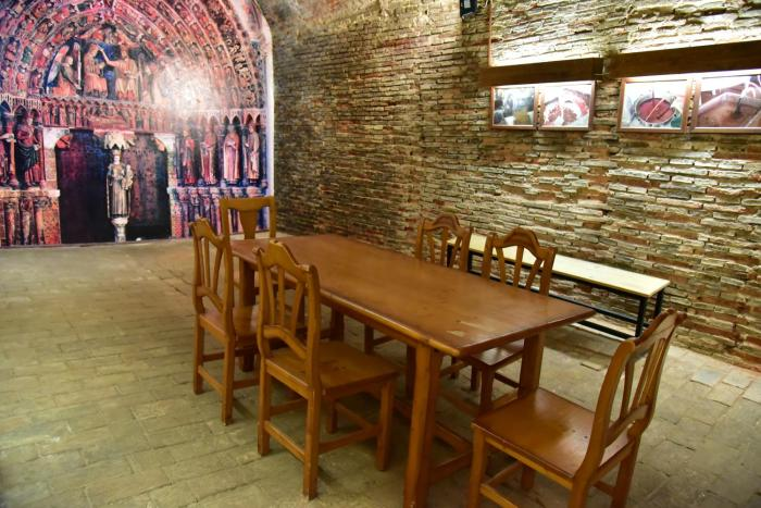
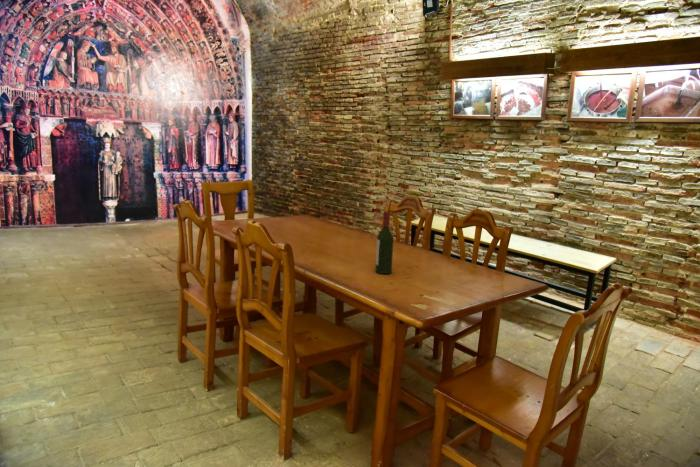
+ wine bottle [374,210,394,275]
